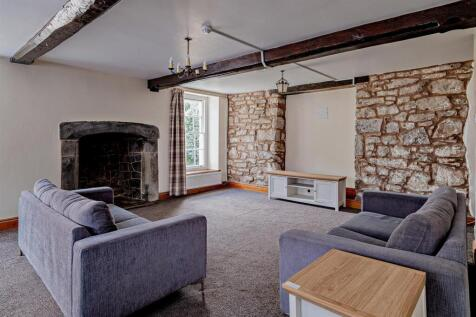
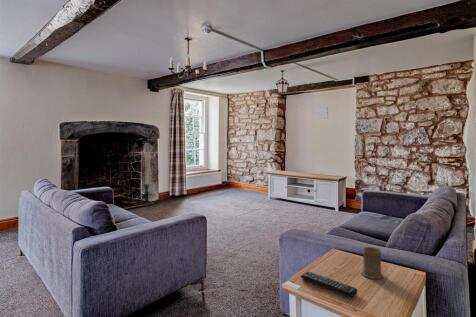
+ mug [360,246,384,280]
+ remote control [300,271,358,298]
